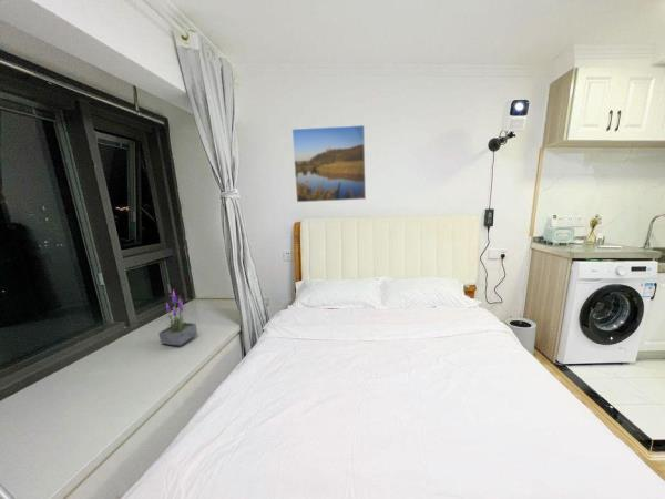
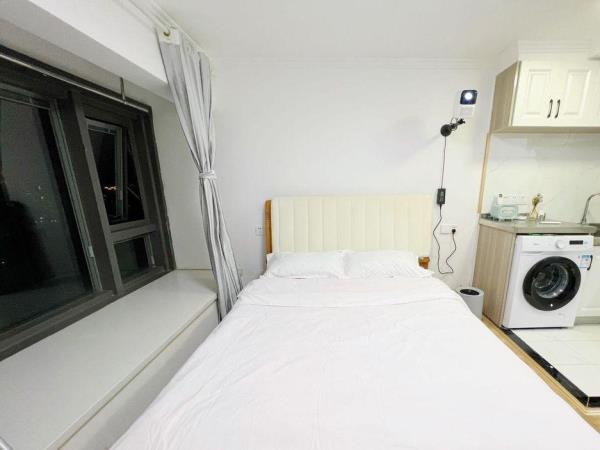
- potted plant [157,288,198,347]
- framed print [290,124,367,203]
